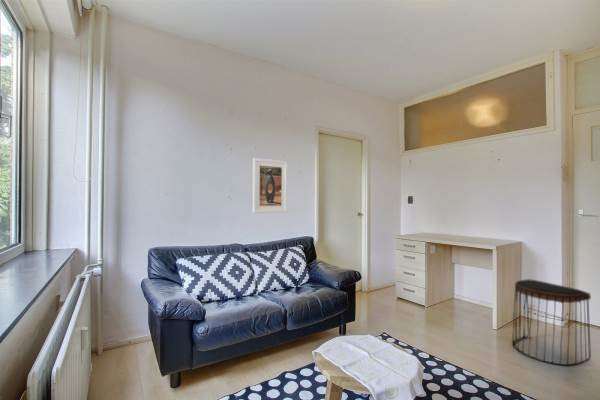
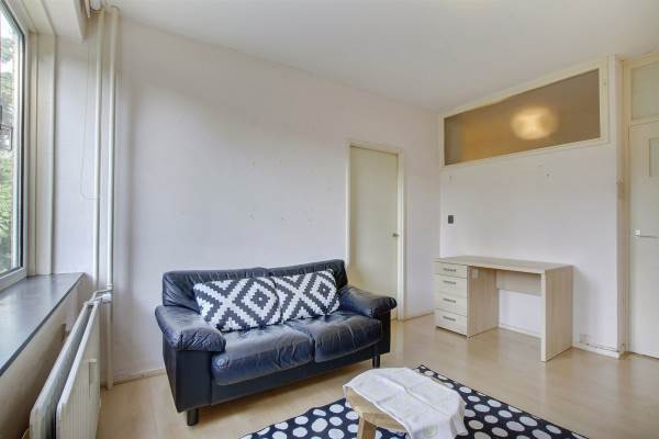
- stool [511,278,592,367]
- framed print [252,157,288,214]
